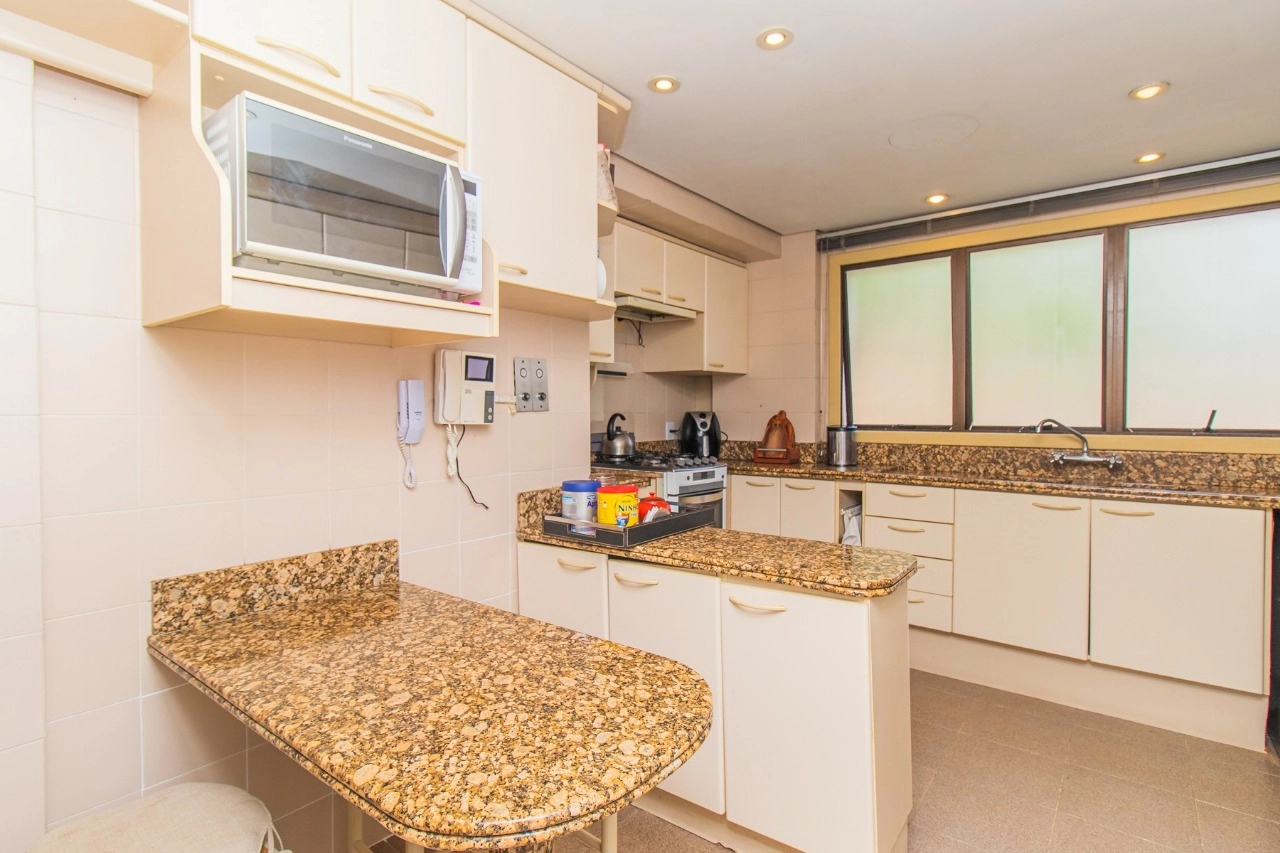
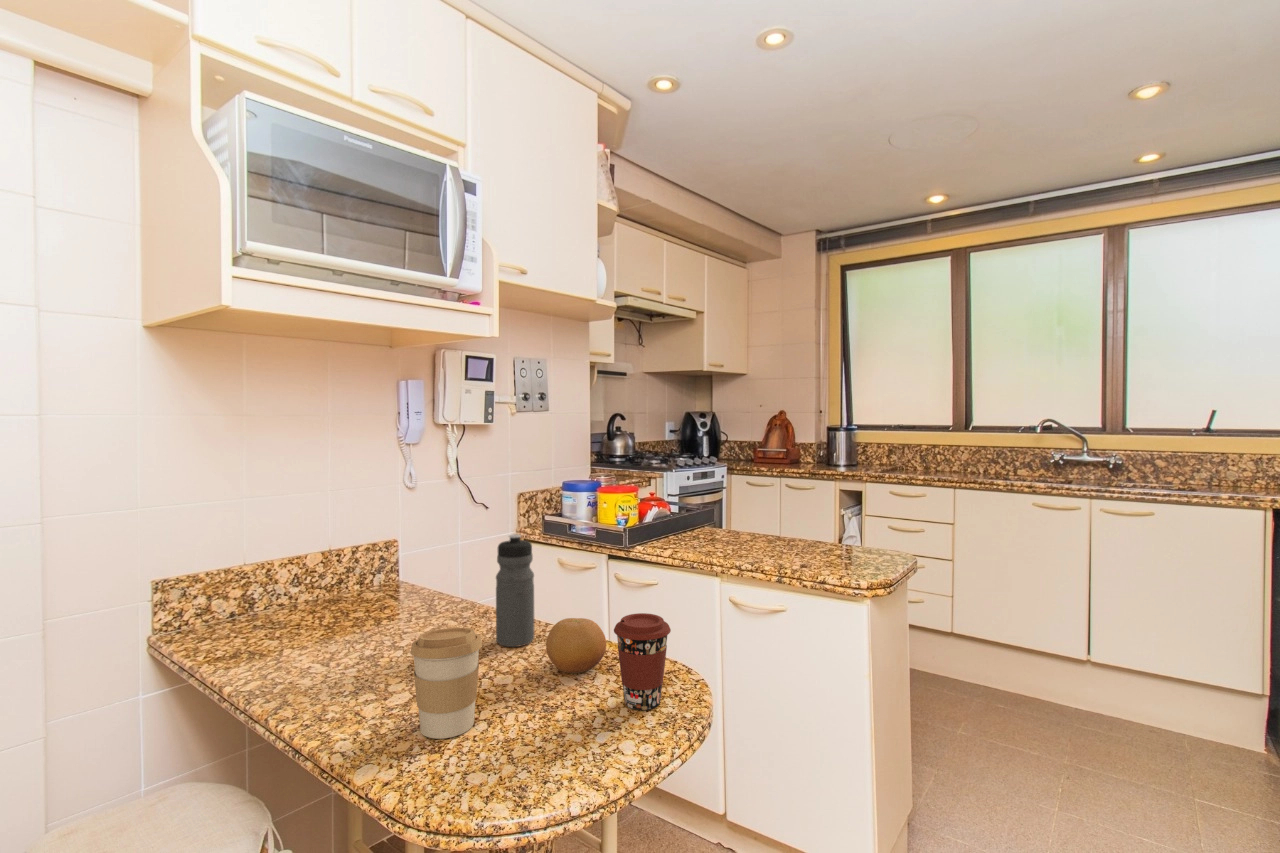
+ coffee cup [613,612,672,711]
+ fruit [545,617,607,674]
+ coffee cup [409,627,483,740]
+ water bottle [495,533,535,648]
